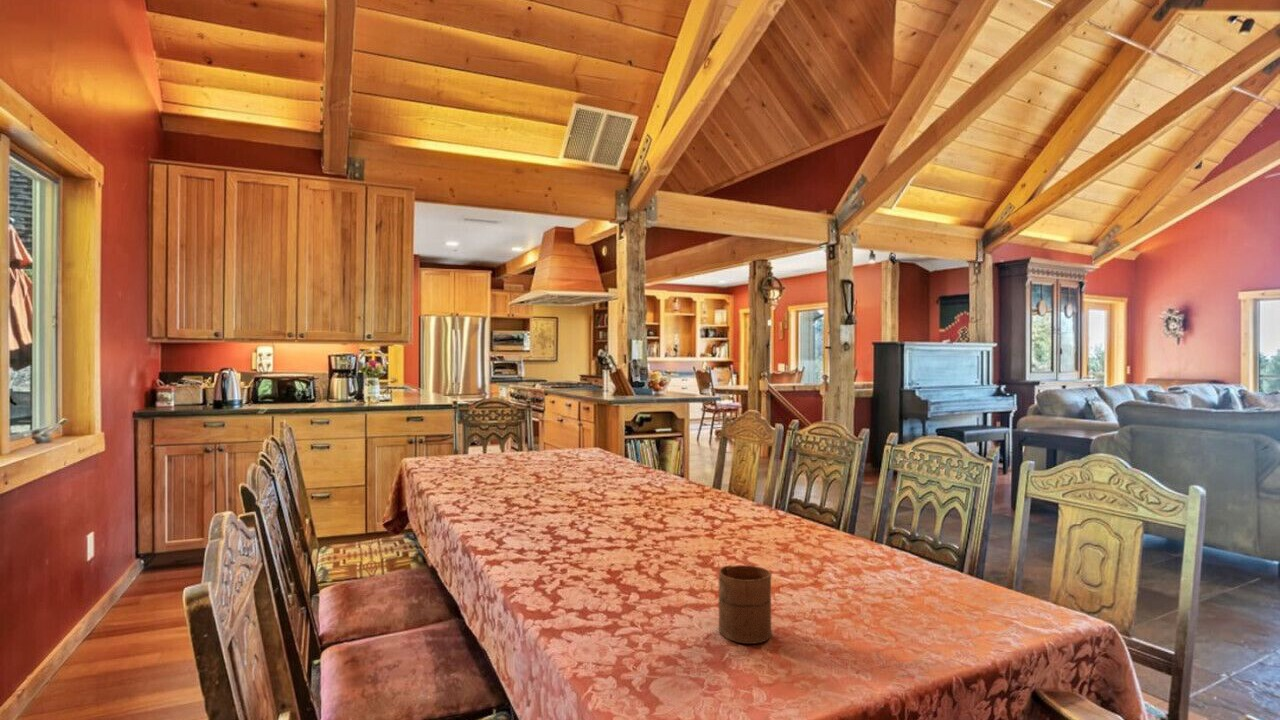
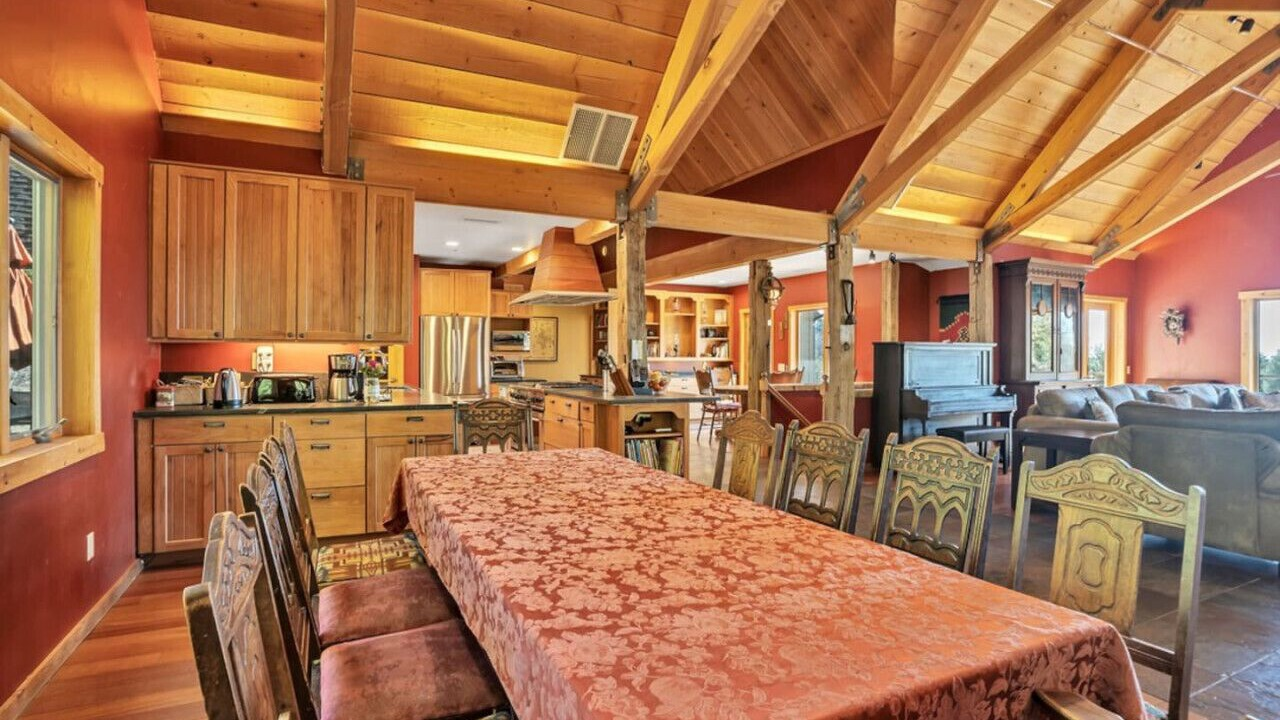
- cup [718,564,772,645]
